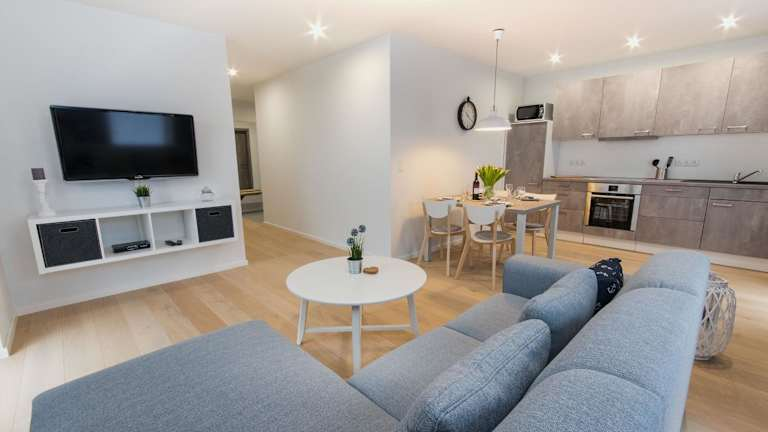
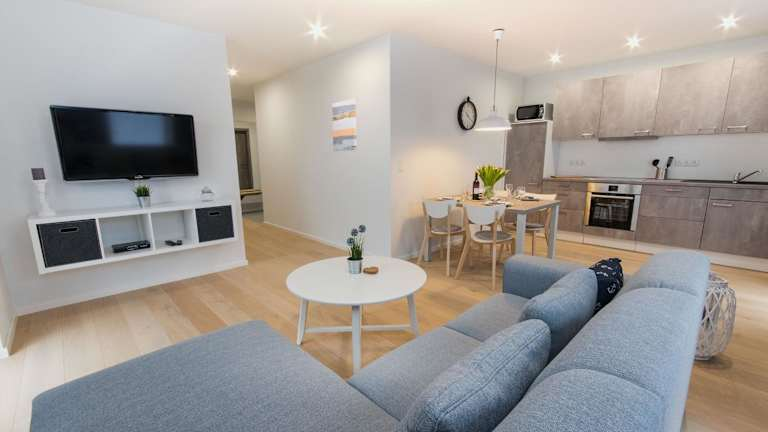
+ wall art [331,98,357,152]
